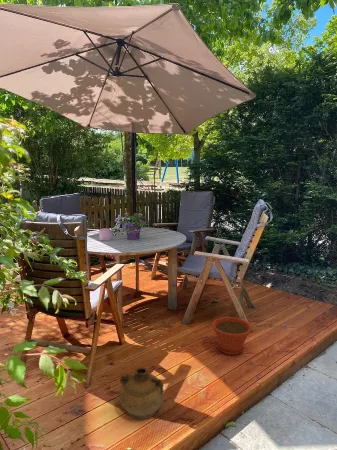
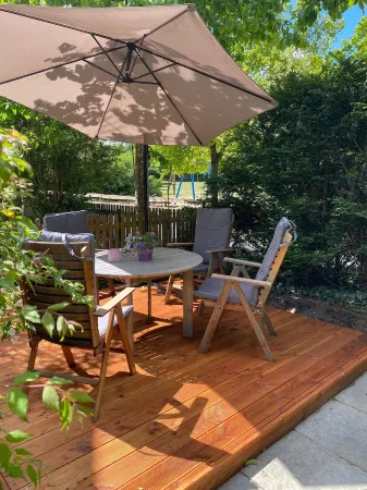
- ceramic jug [118,366,165,420]
- plant pot [211,316,253,356]
